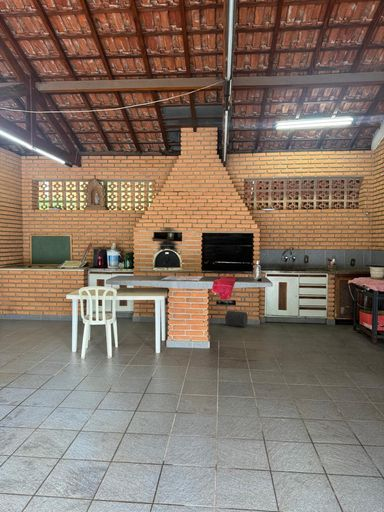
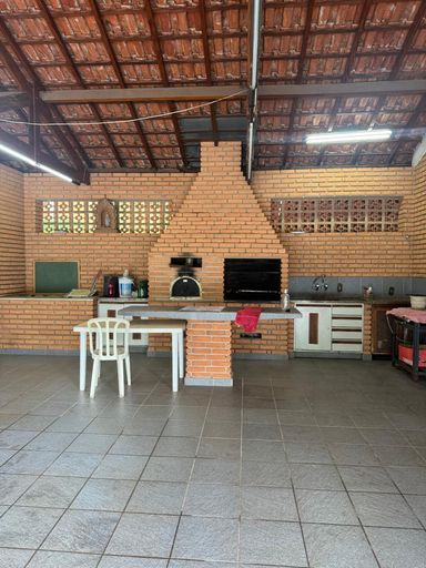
- cylinder [225,310,249,328]
